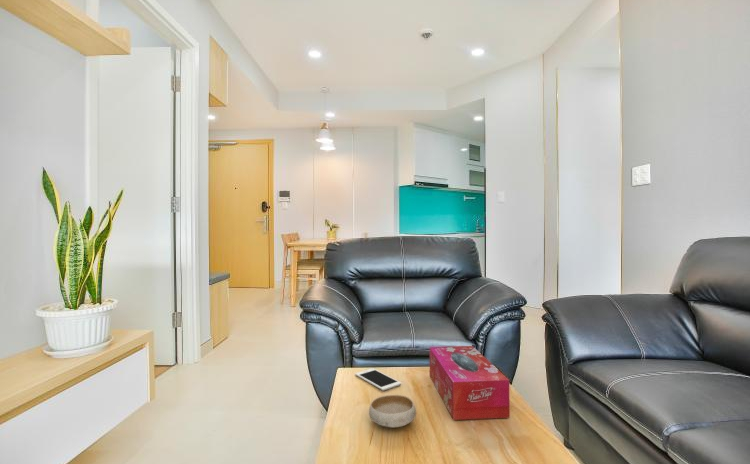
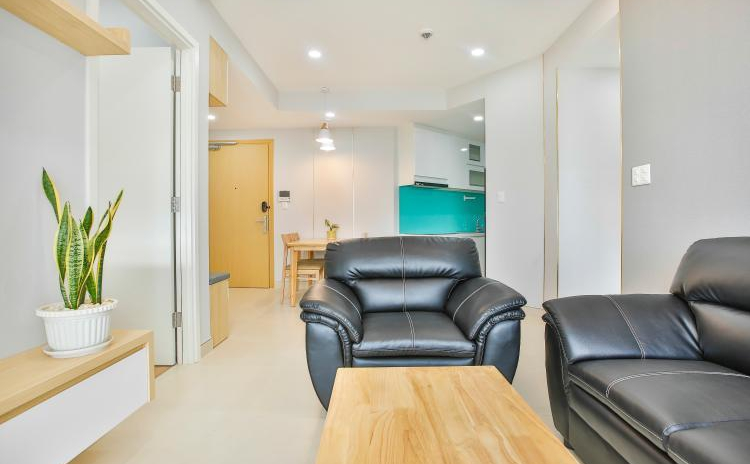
- cell phone [354,367,402,392]
- bowl [368,394,417,429]
- tissue box [429,345,511,421]
